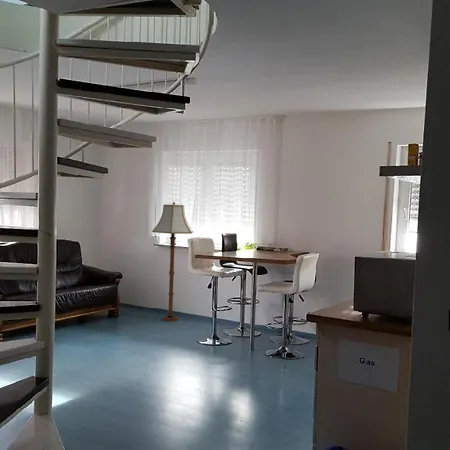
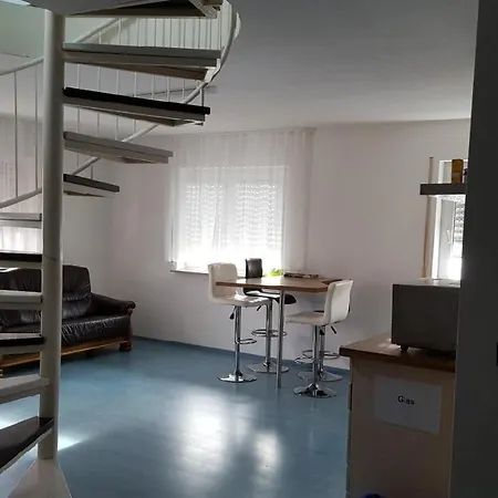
- floor lamp [151,201,194,323]
